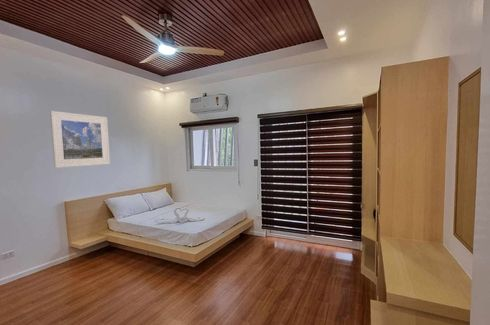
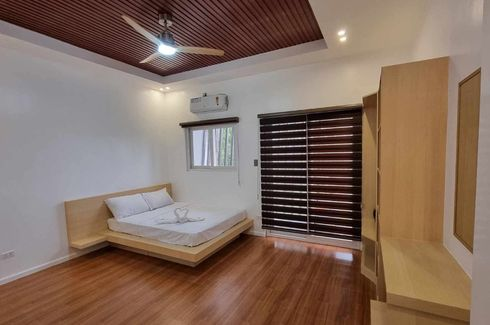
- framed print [49,110,111,169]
